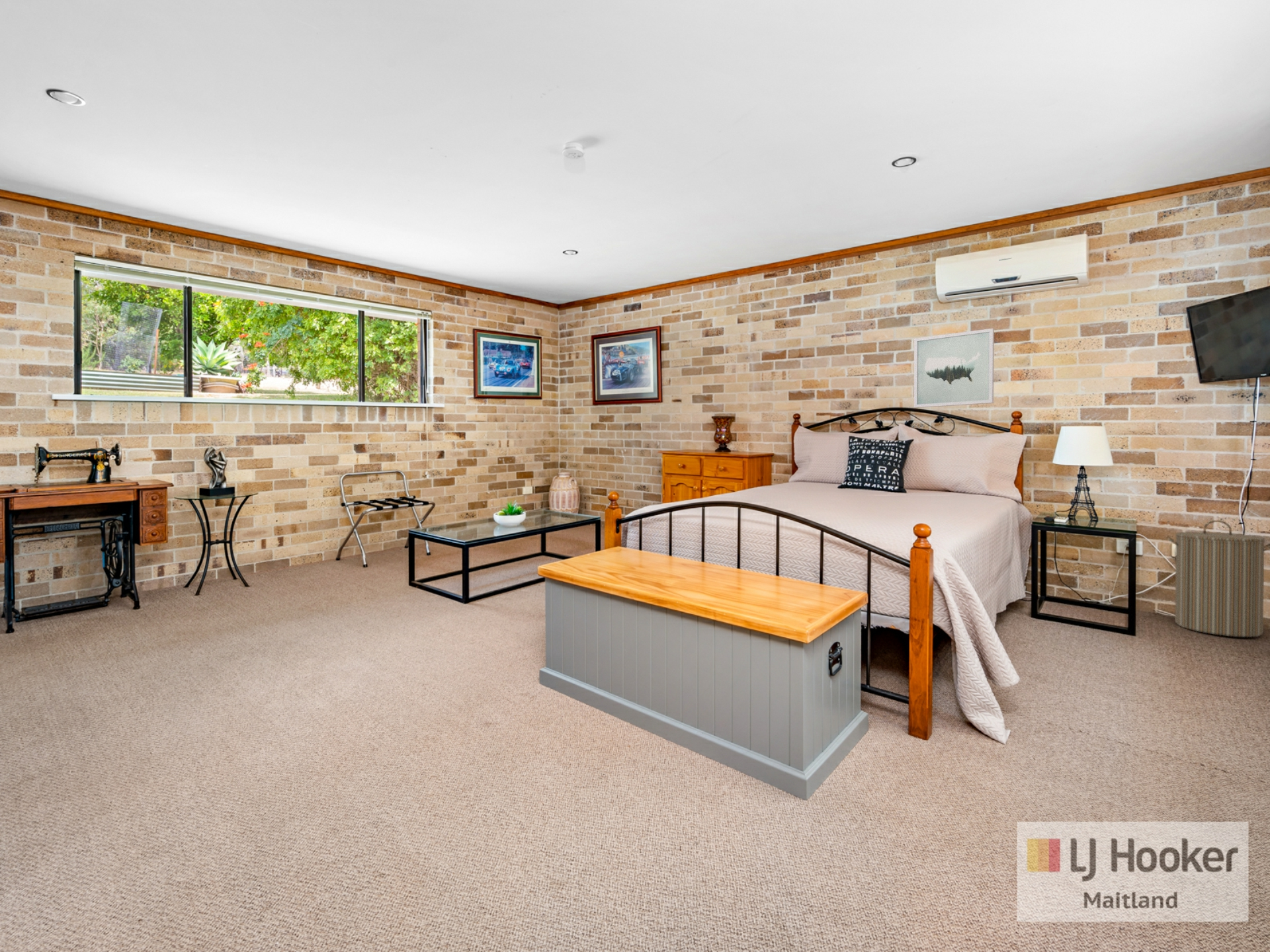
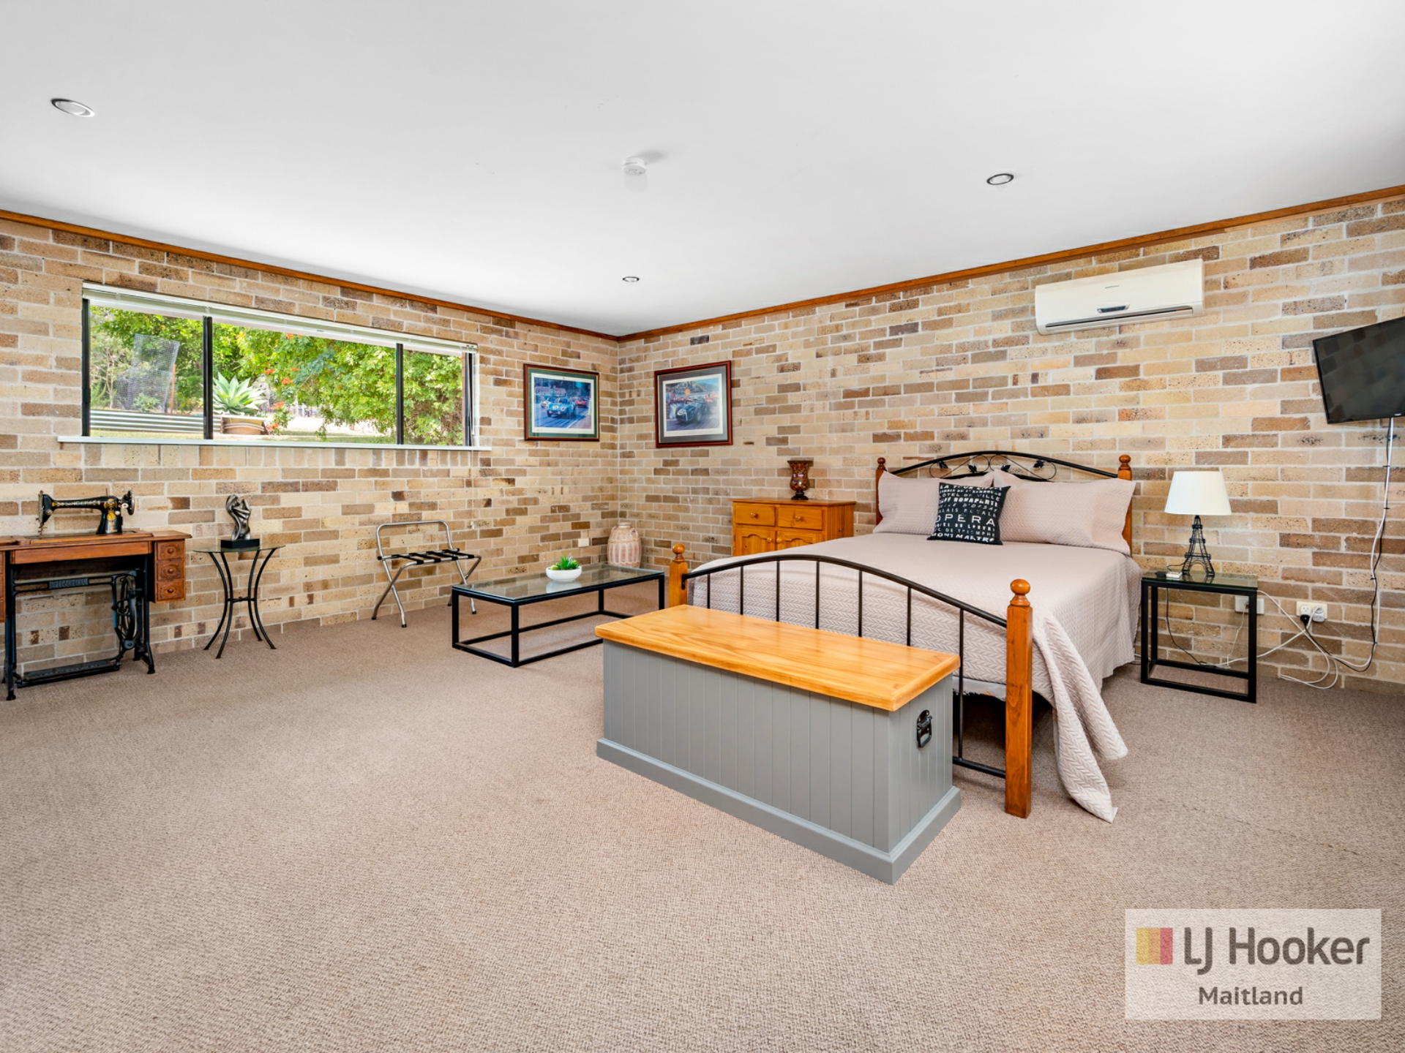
- laundry hamper [1165,520,1270,638]
- wall art [913,328,995,409]
